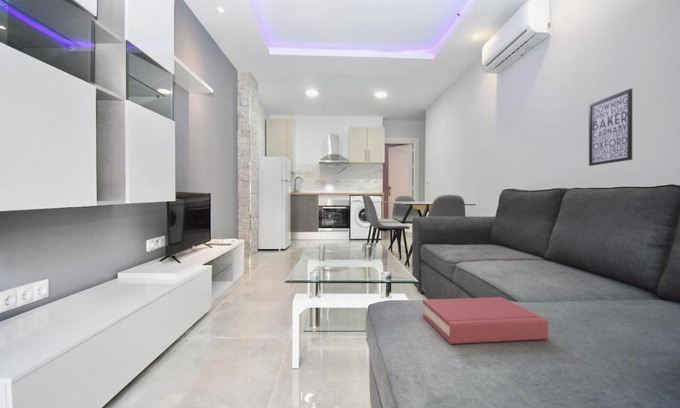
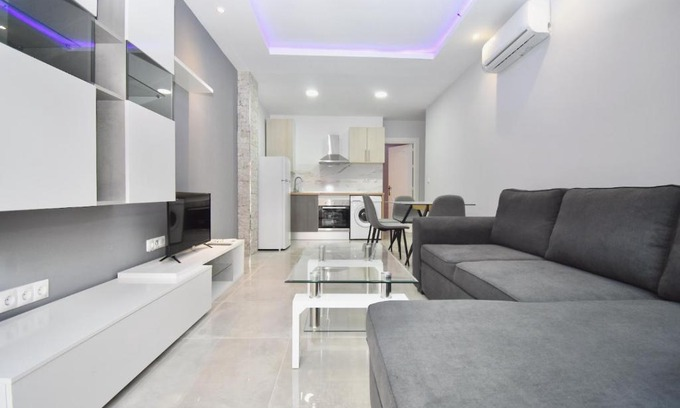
- wall art [588,88,633,167]
- hardback book [422,296,549,345]
